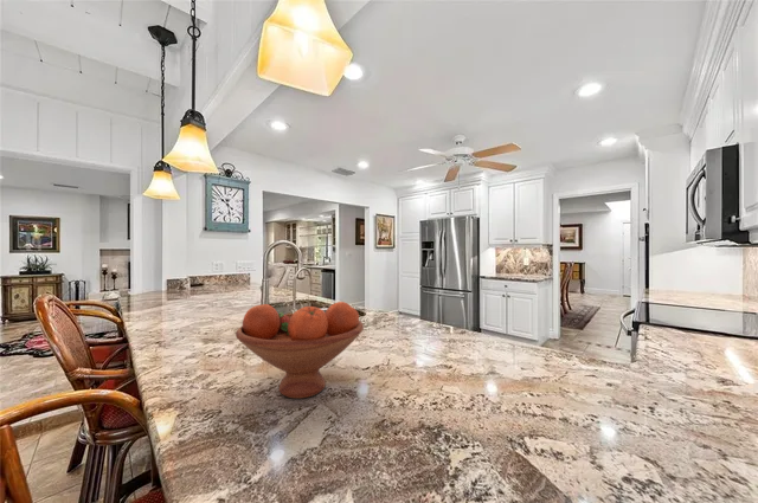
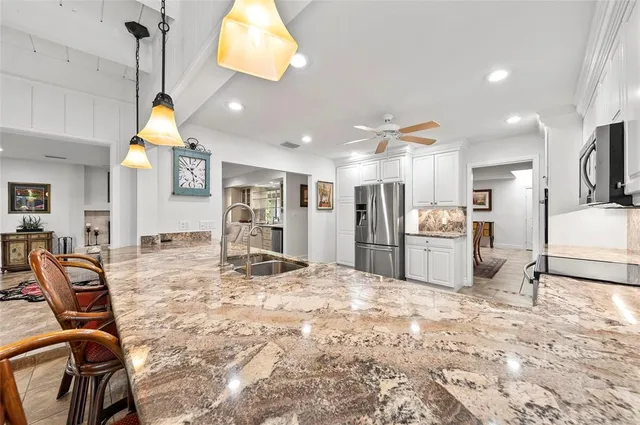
- fruit bowl [235,301,365,400]
